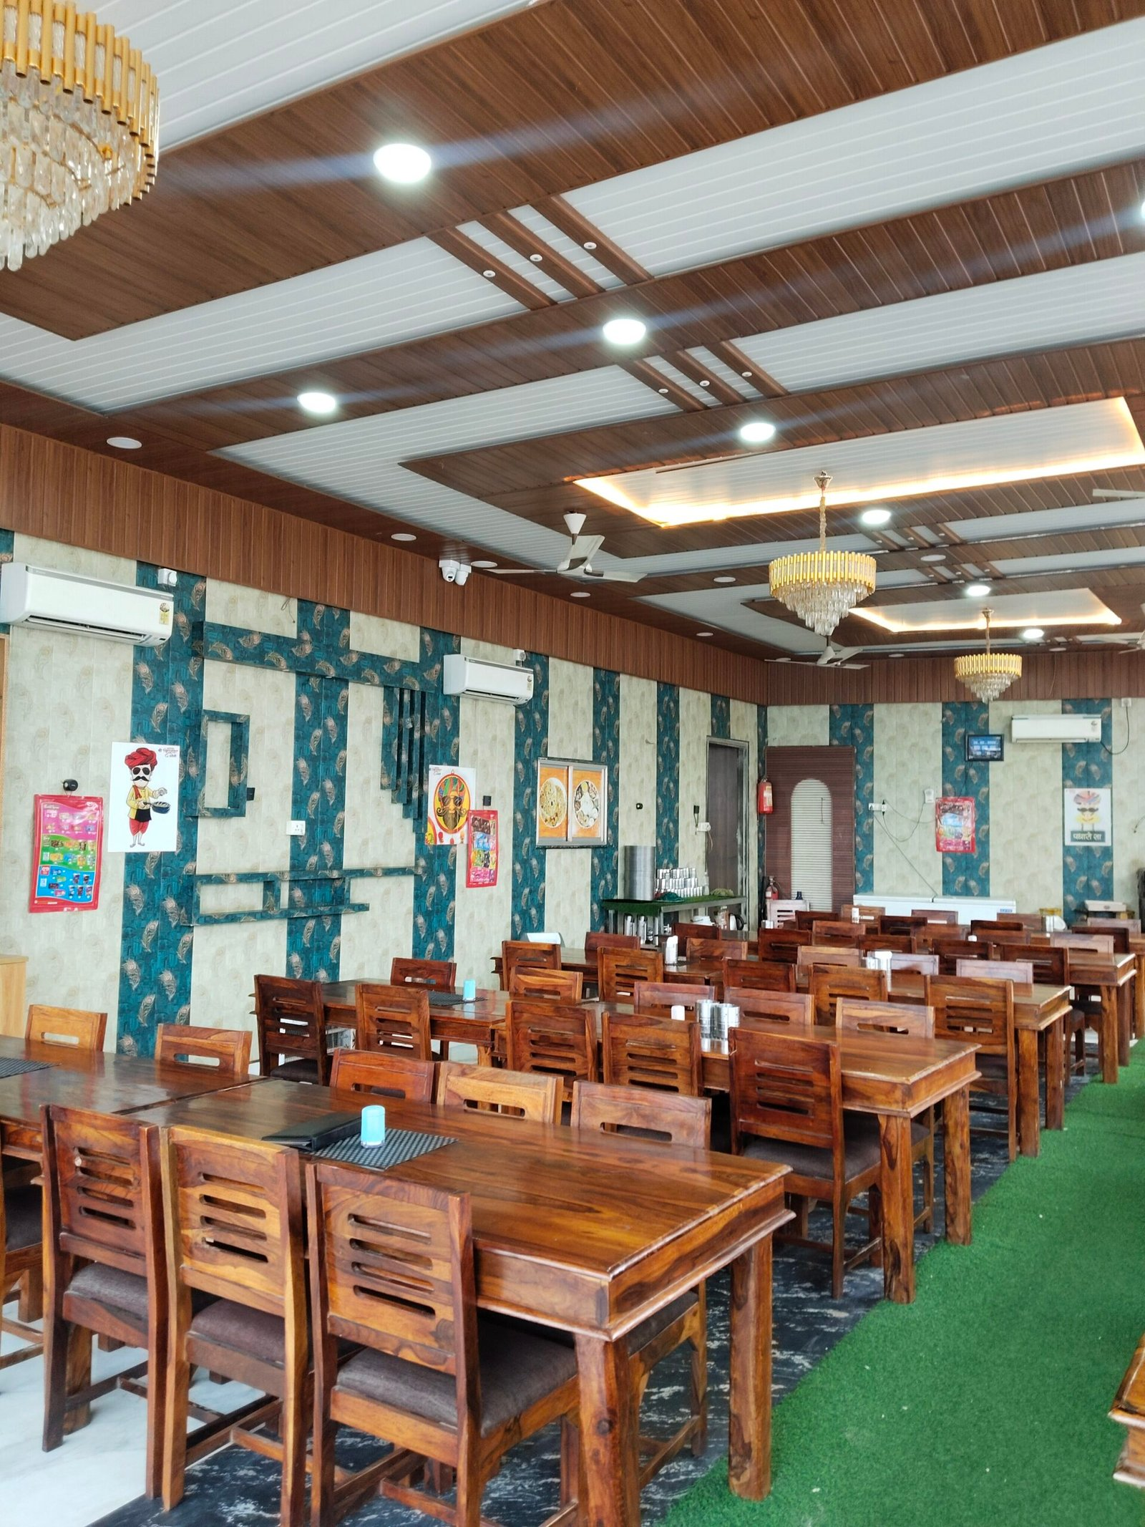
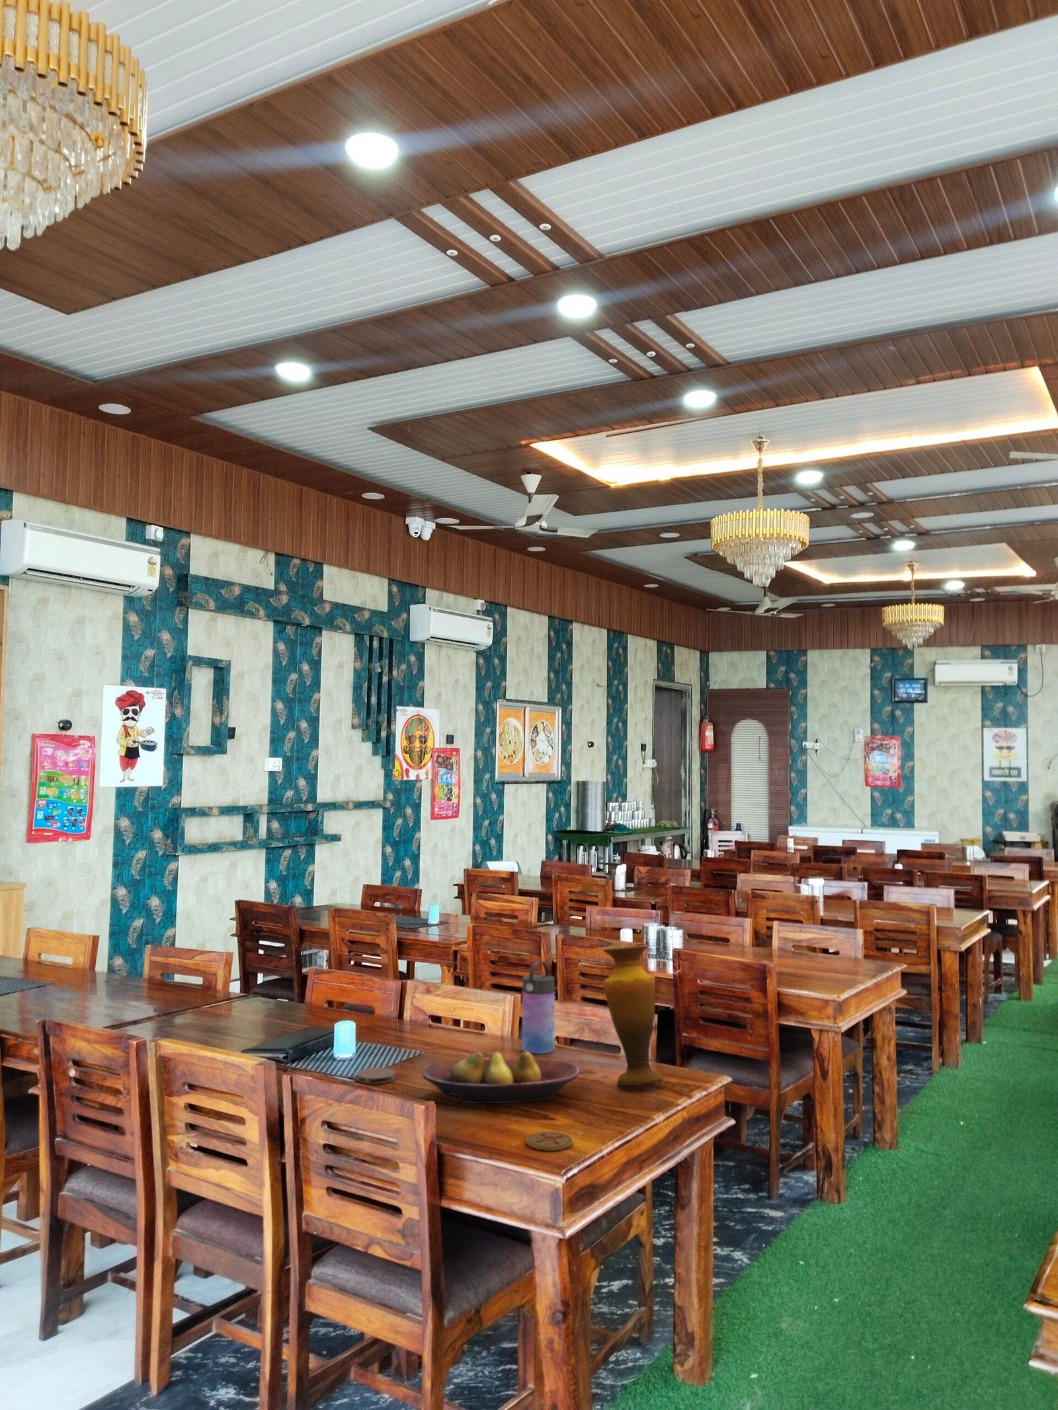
+ vase [602,944,663,1086]
+ coaster [525,1131,573,1151]
+ fruit bowl [421,1051,580,1104]
+ water bottle [521,960,556,1054]
+ coaster [356,1067,396,1084]
